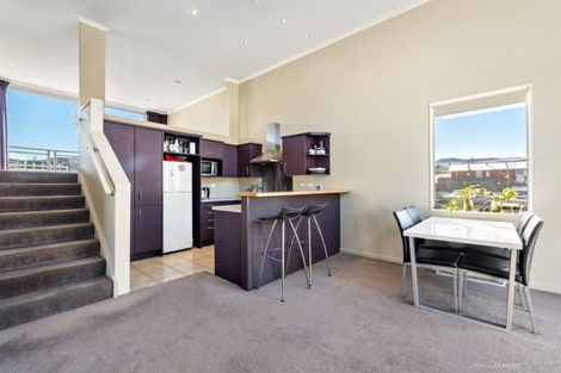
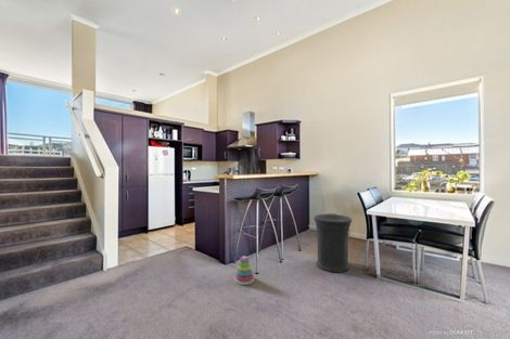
+ stacking toy [233,255,256,286]
+ trash can [313,212,353,274]
